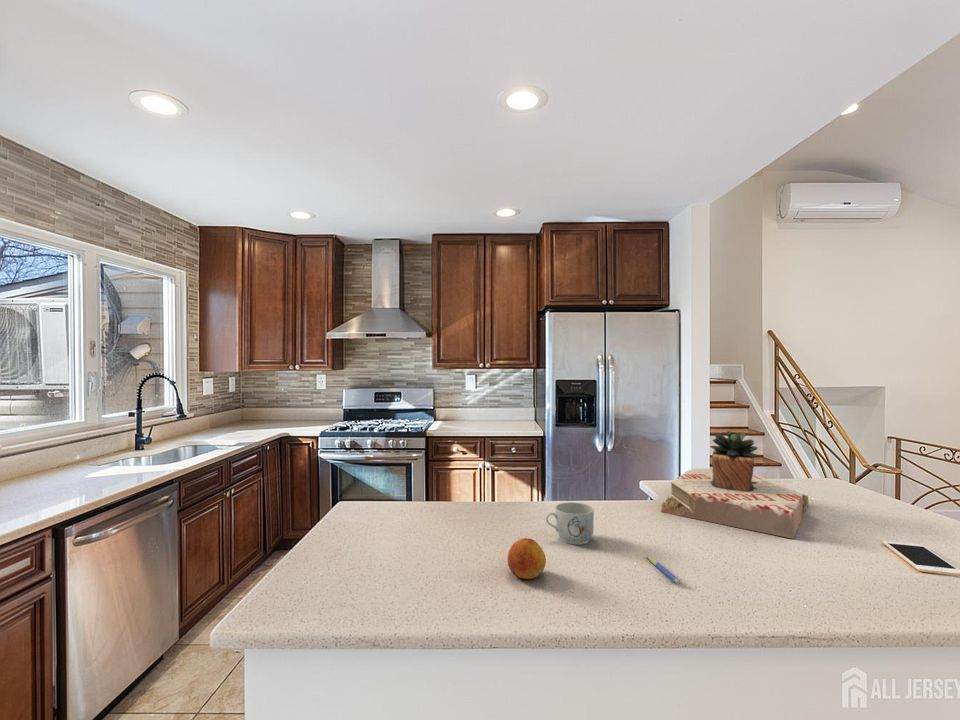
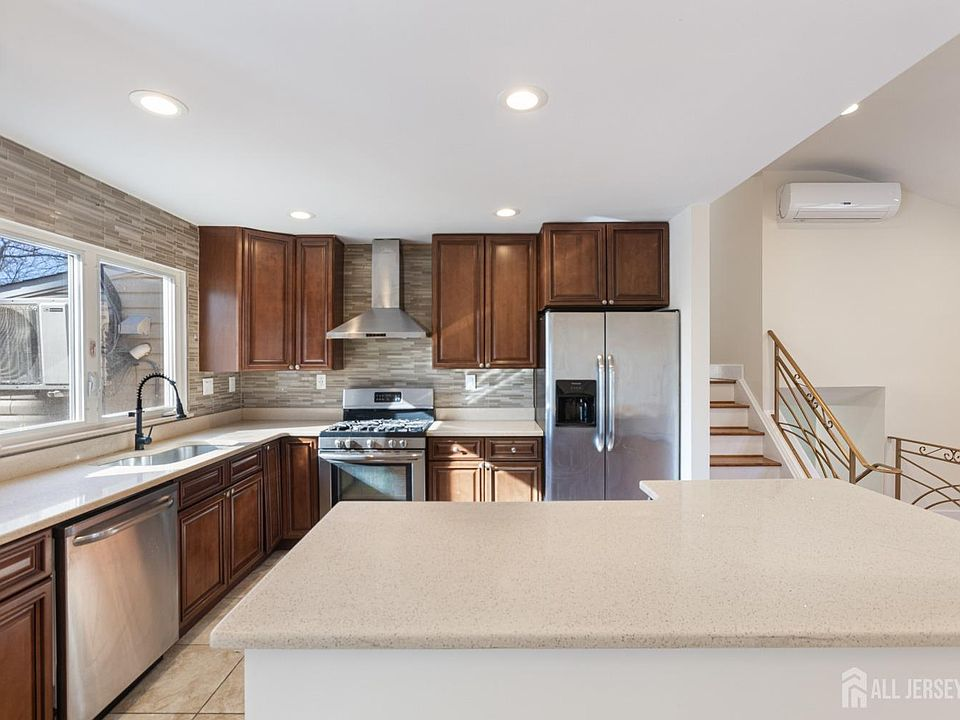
- succulent plant [660,430,809,539]
- cell phone [882,540,960,577]
- mug [545,501,595,546]
- pen [646,554,681,585]
- fruit [506,537,547,580]
